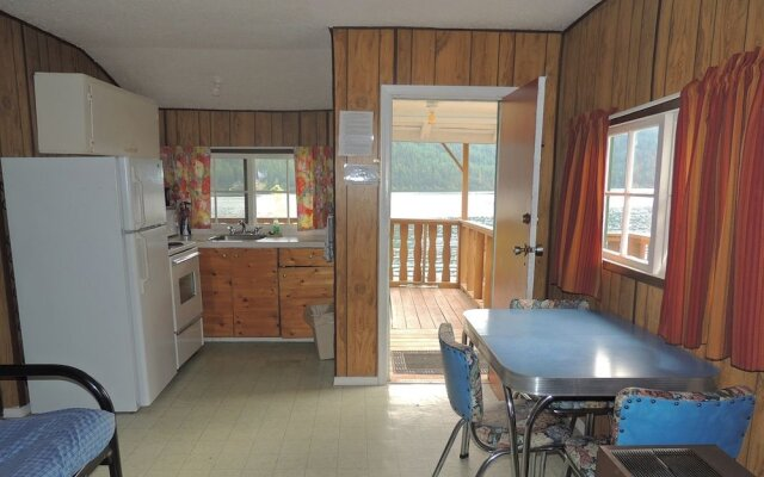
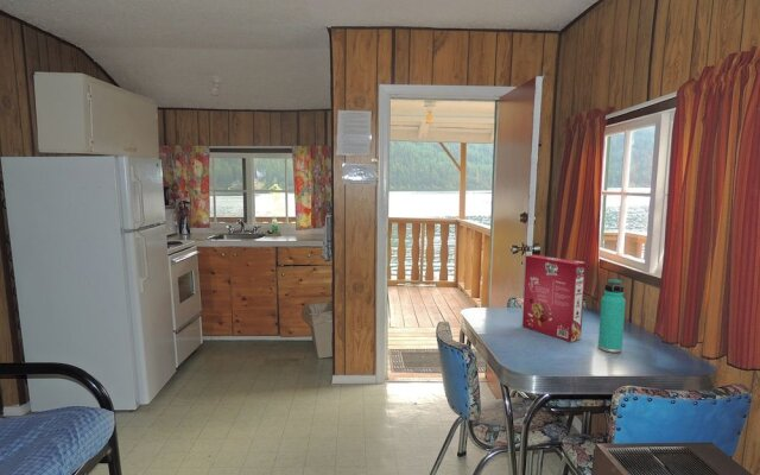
+ thermos bottle [597,277,627,354]
+ cereal box [521,253,587,343]
